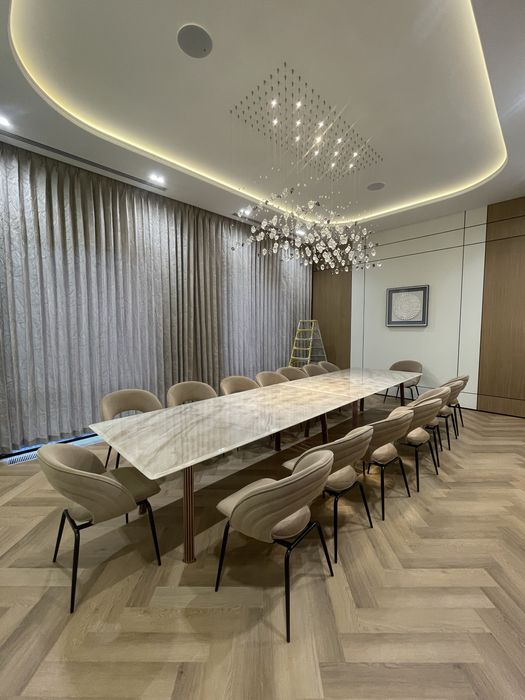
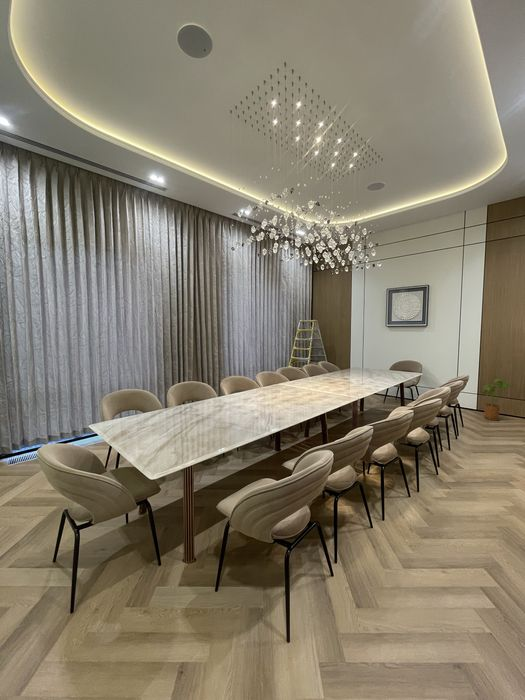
+ house plant [481,378,514,422]
